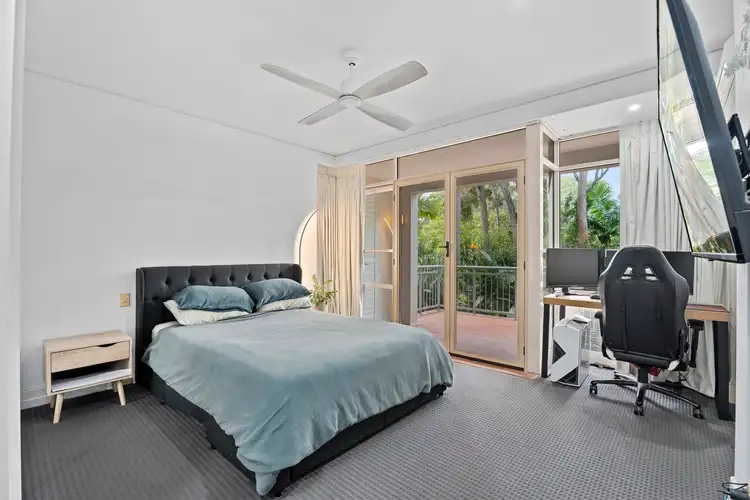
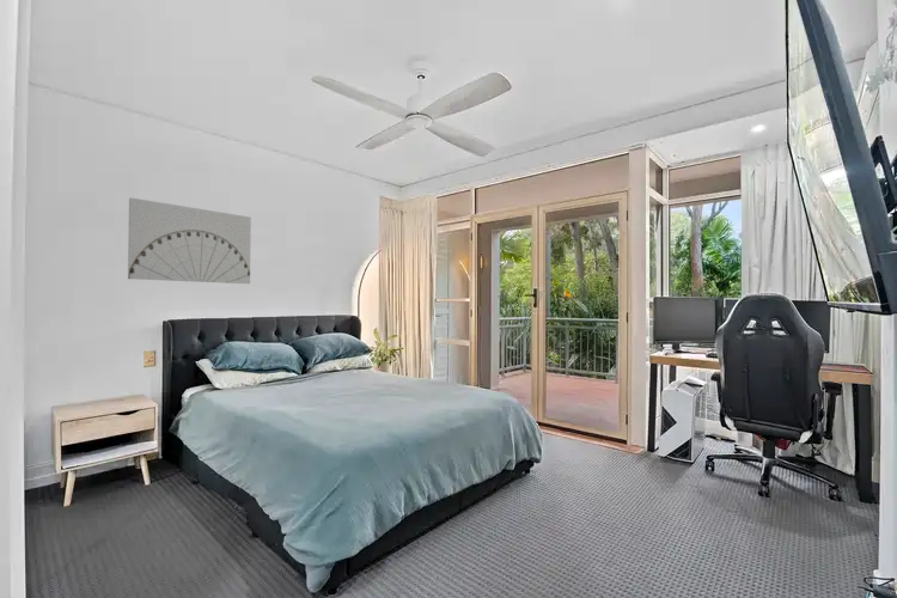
+ wall art [127,196,252,285]
